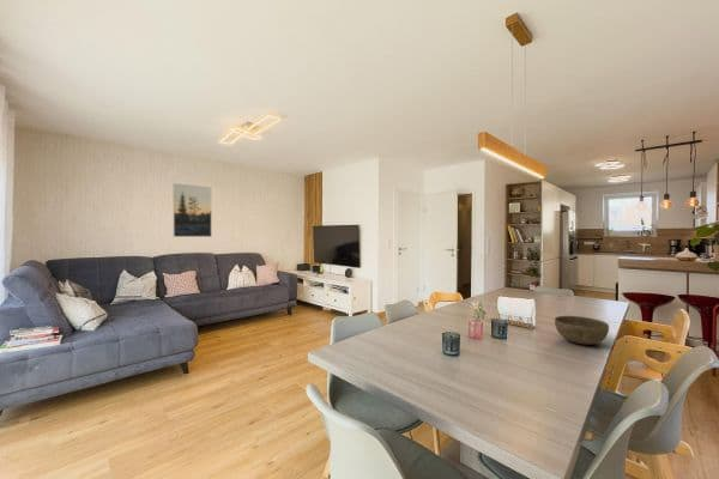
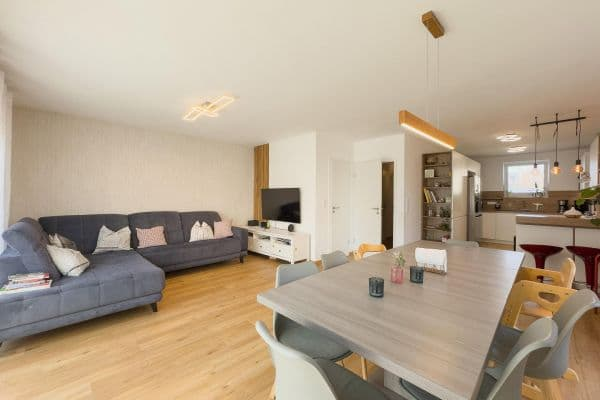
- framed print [171,182,213,238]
- bowl [554,315,610,346]
